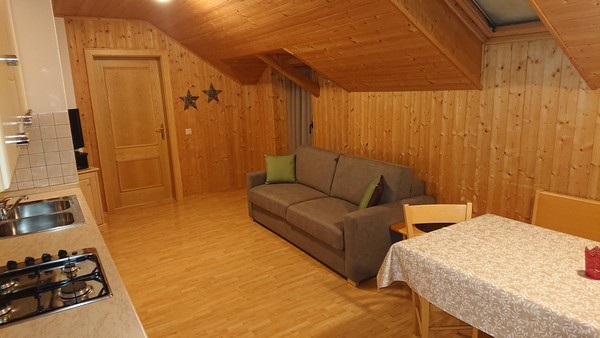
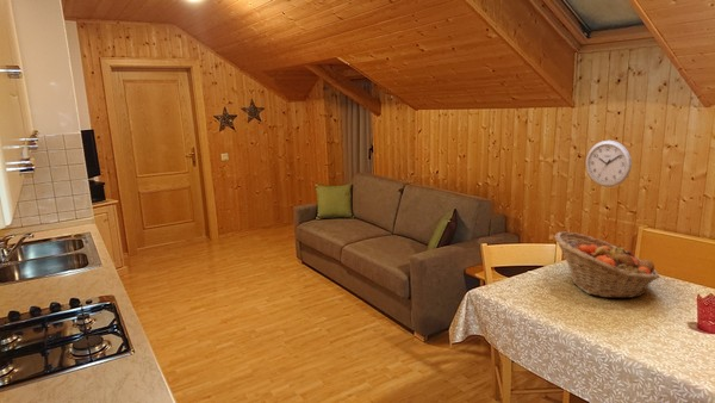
+ wall clock [584,140,633,188]
+ fruit basket [553,230,661,299]
